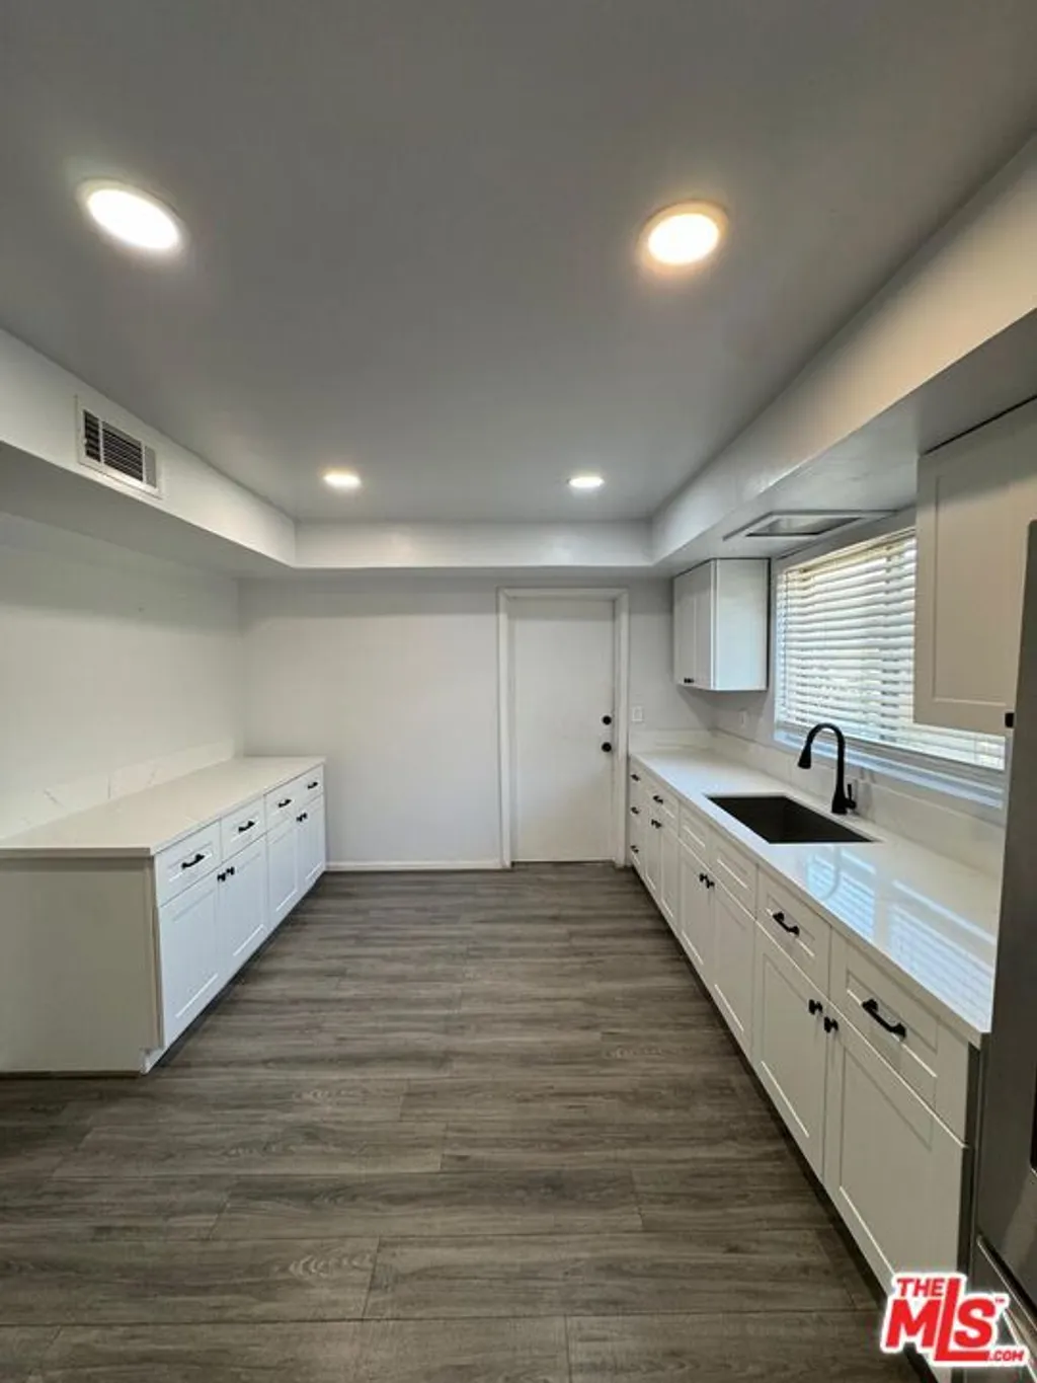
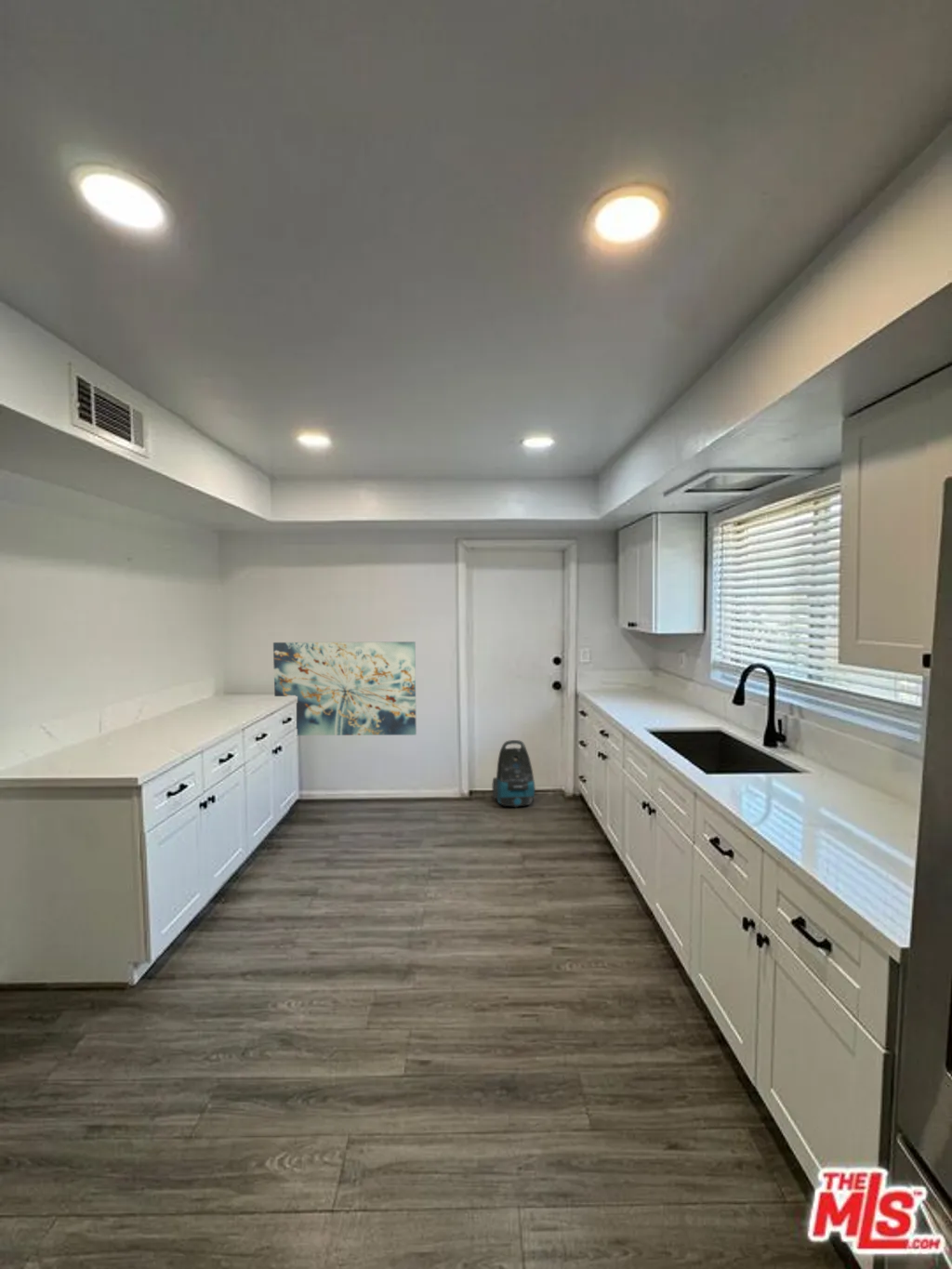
+ wall art [272,641,417,736]
+ vacuum cleaner [491,739,536,809]
